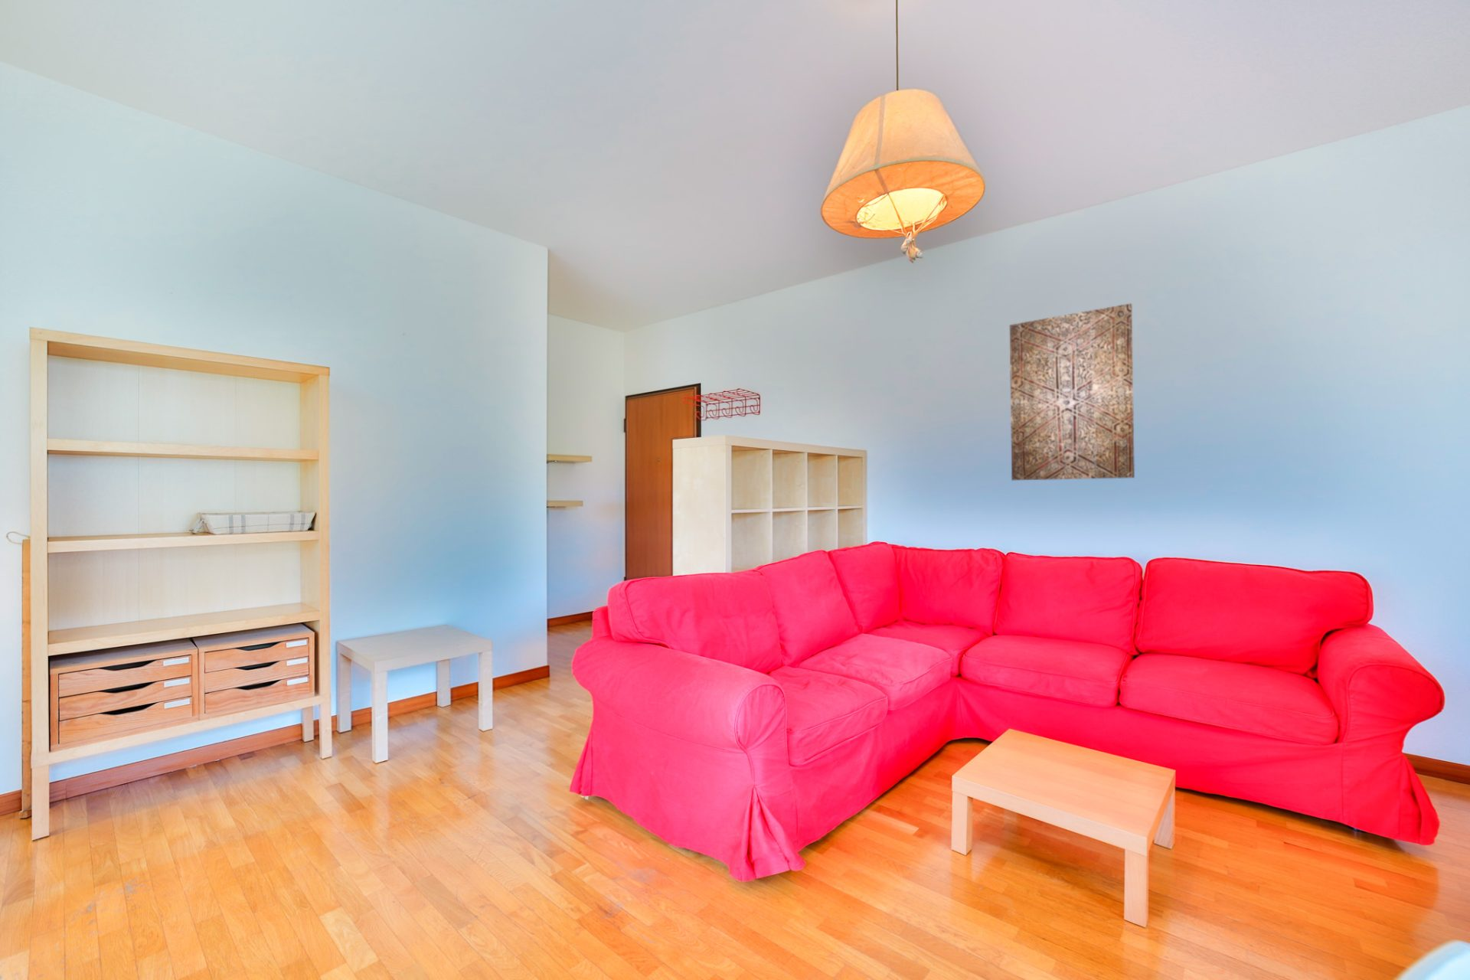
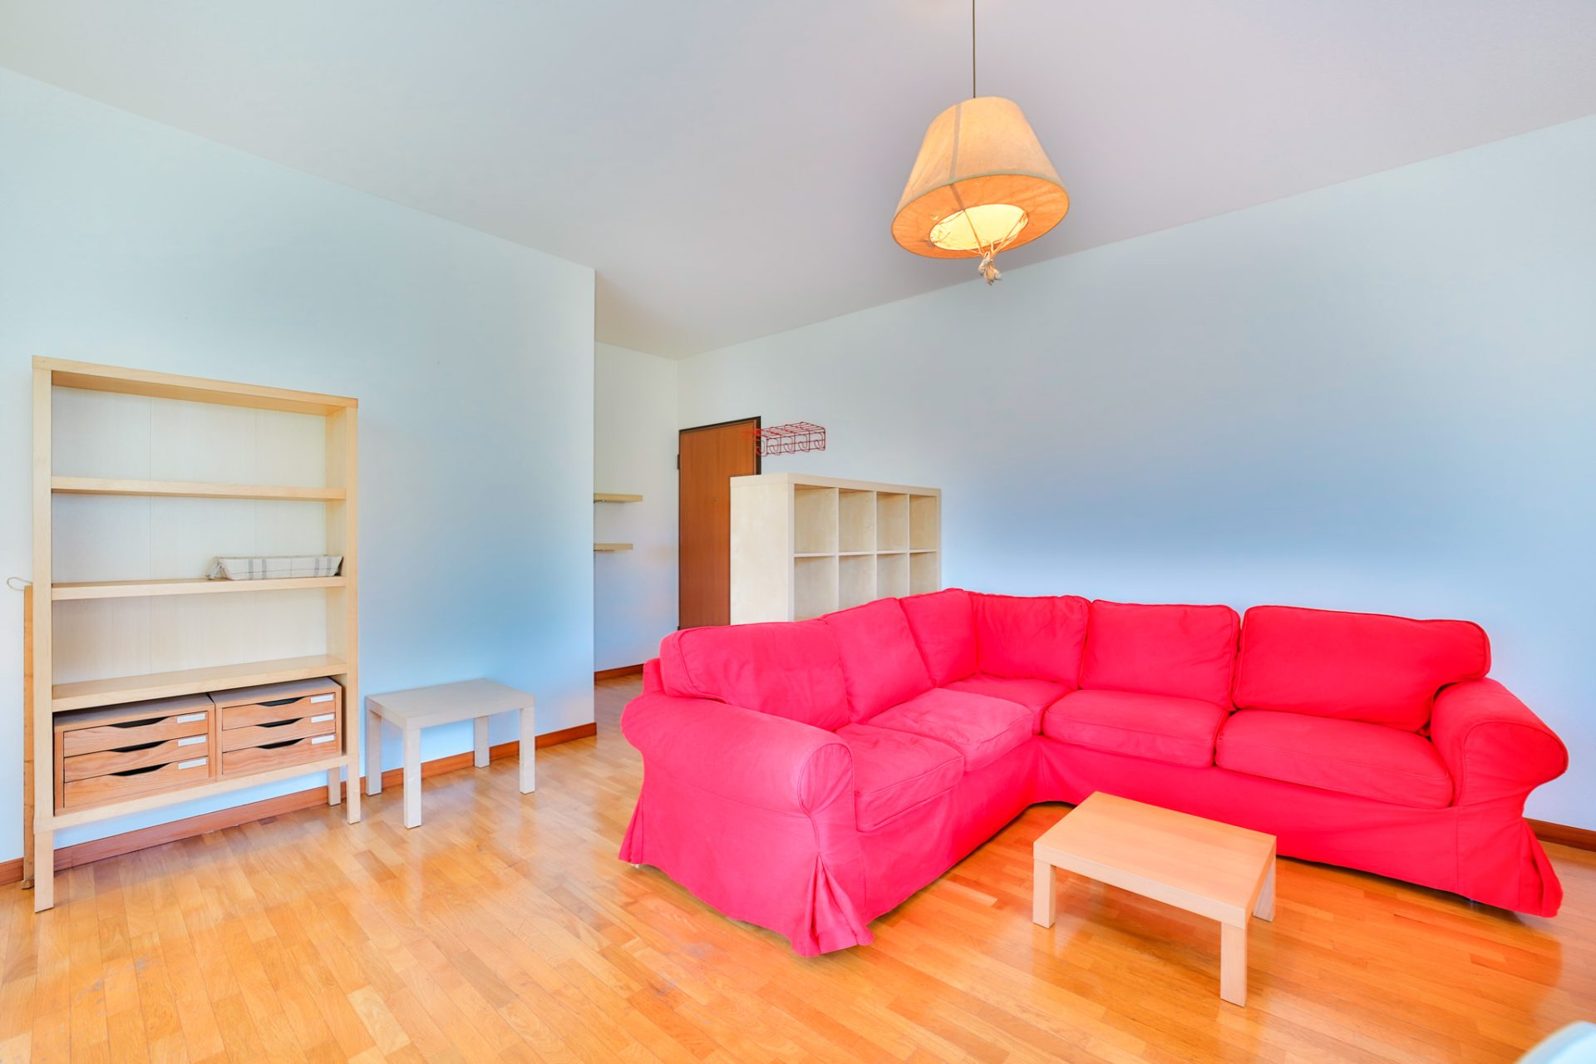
- wall art [1010,302,1135,481]
